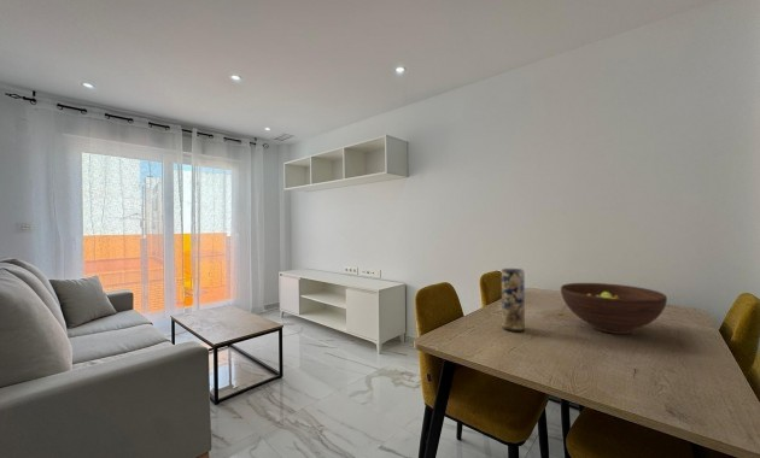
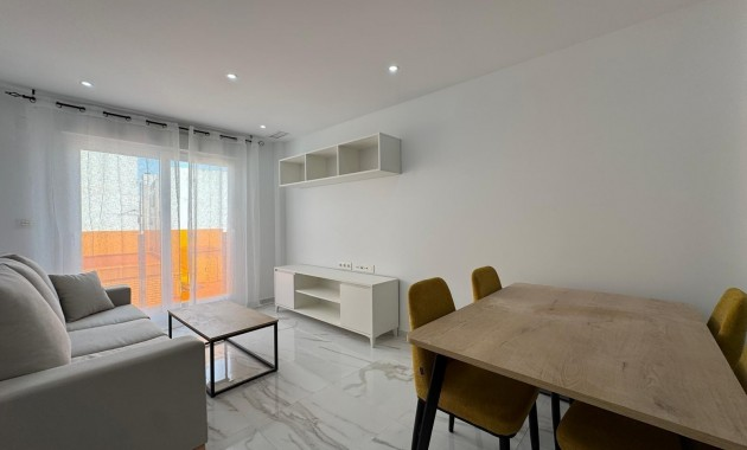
- fruit bowl [560,282,668,335]
- vase [501,268,526,333]
